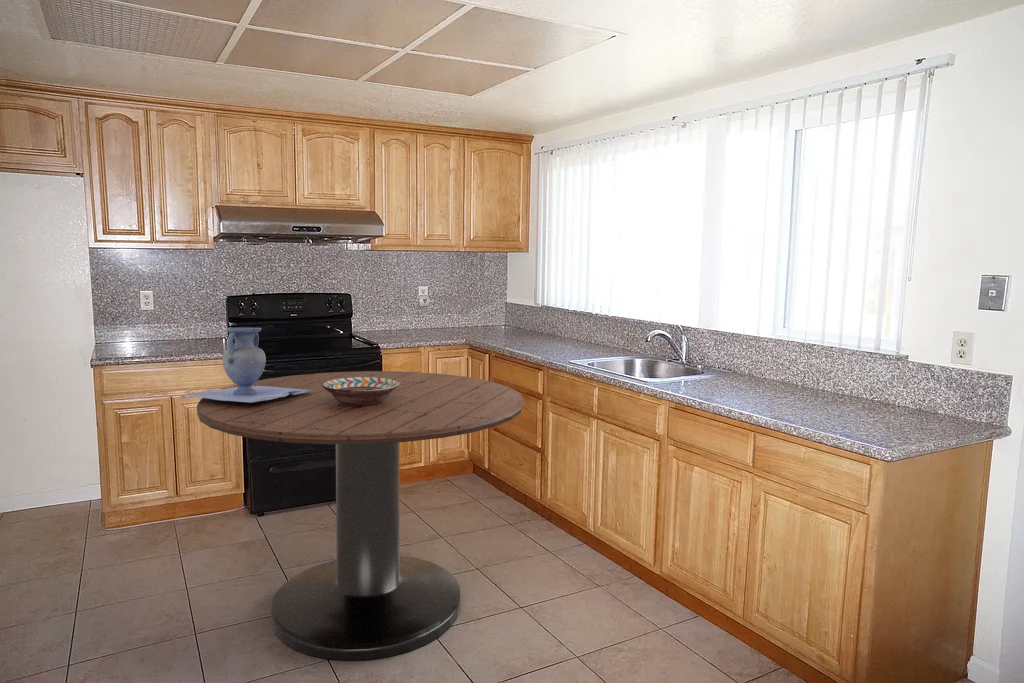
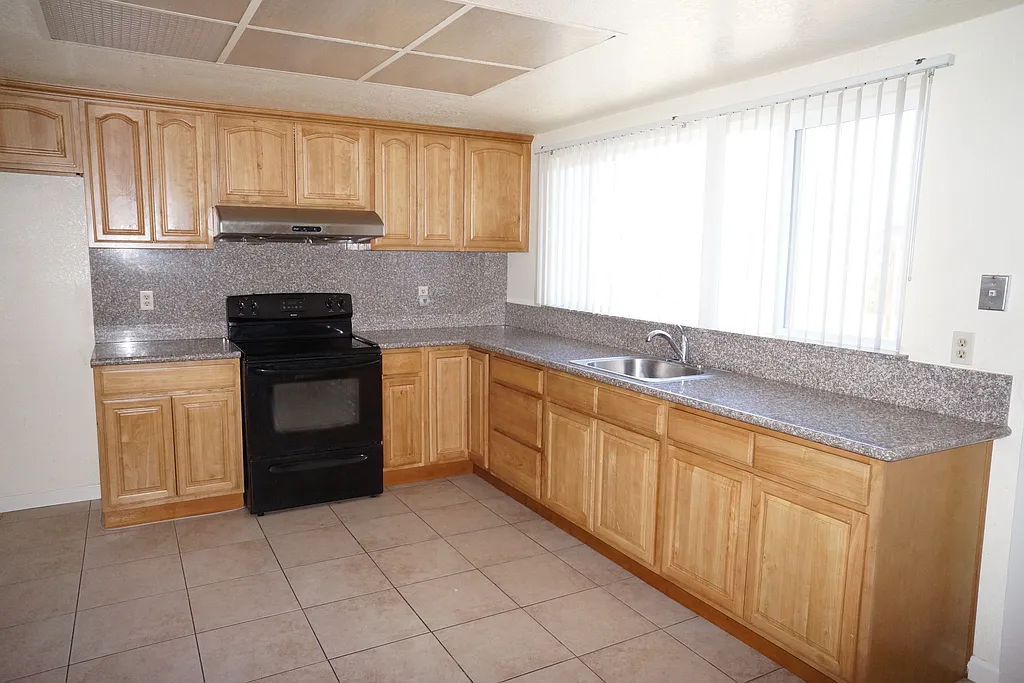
- dining table [196,370,524,661]
- vase [179,326,312,403]
- decorative bowl [322,377,400,406]
